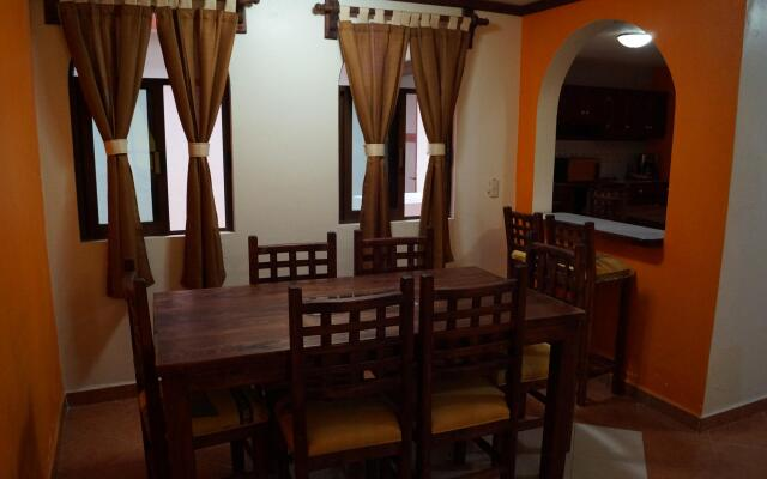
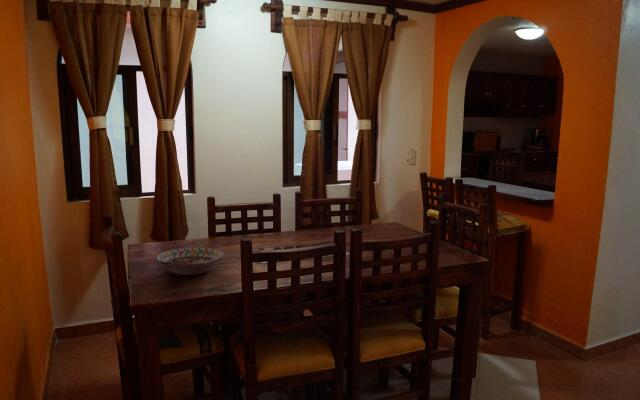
+ decorative bowl [155,247,224,276]
